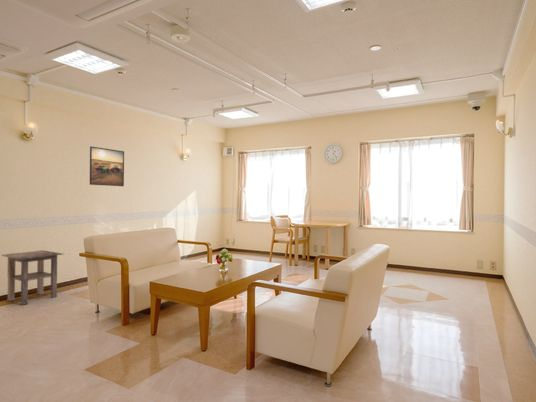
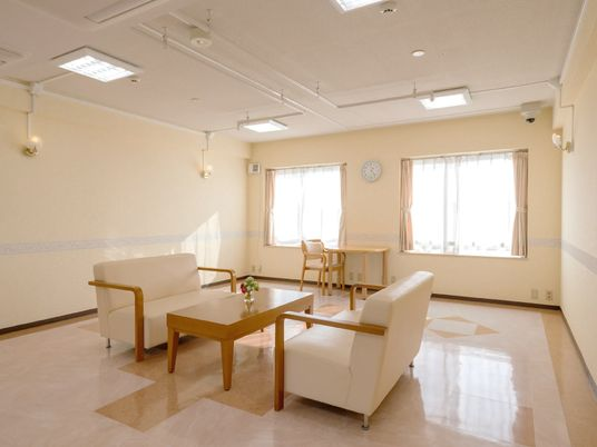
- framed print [89,146,125,187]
- side table [0,249,64,306]
